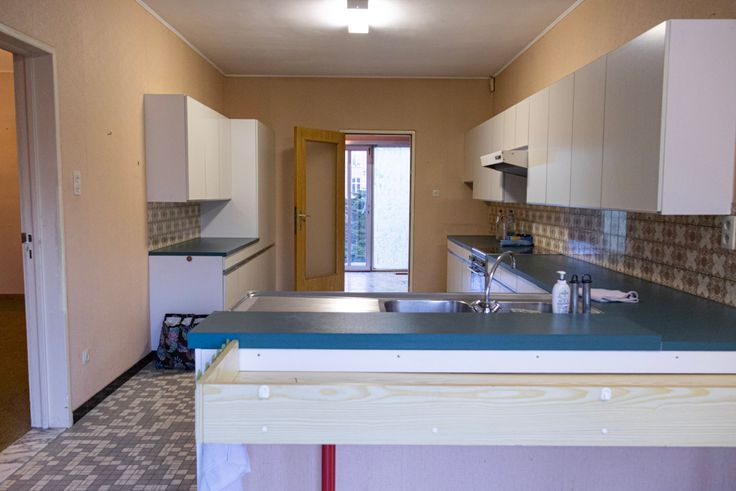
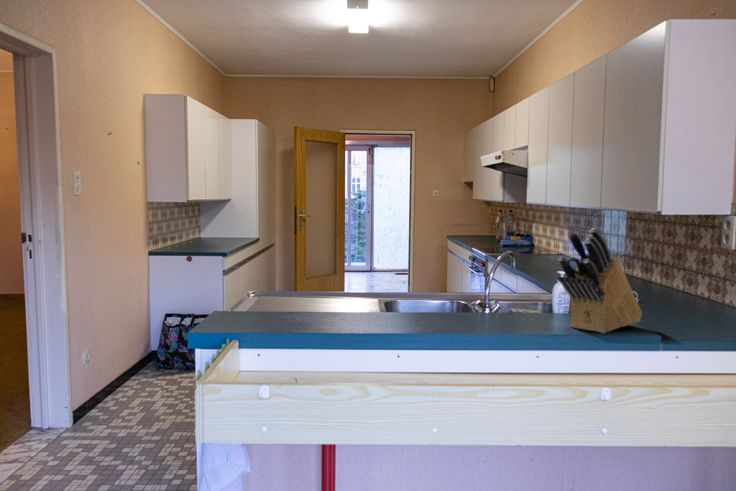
+ knife block [557,227,643,334]
